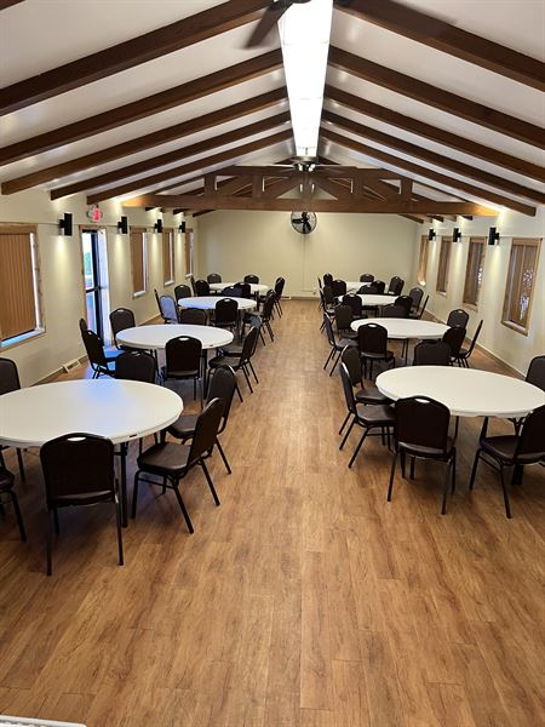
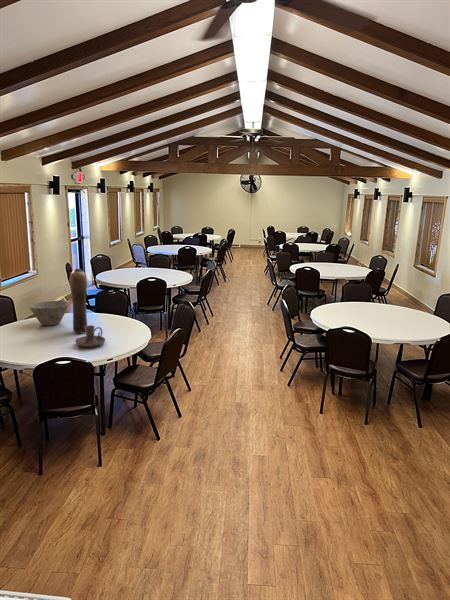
+ candle holder [74,324,106,348]
+ vase [69,268,88,335]
+ bowl [29,300,69,327]
